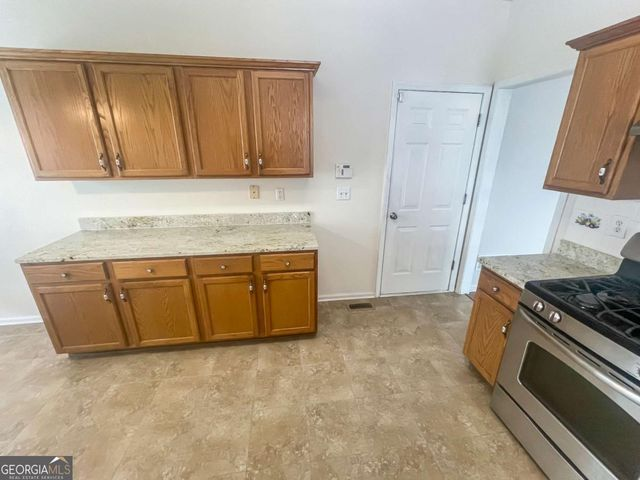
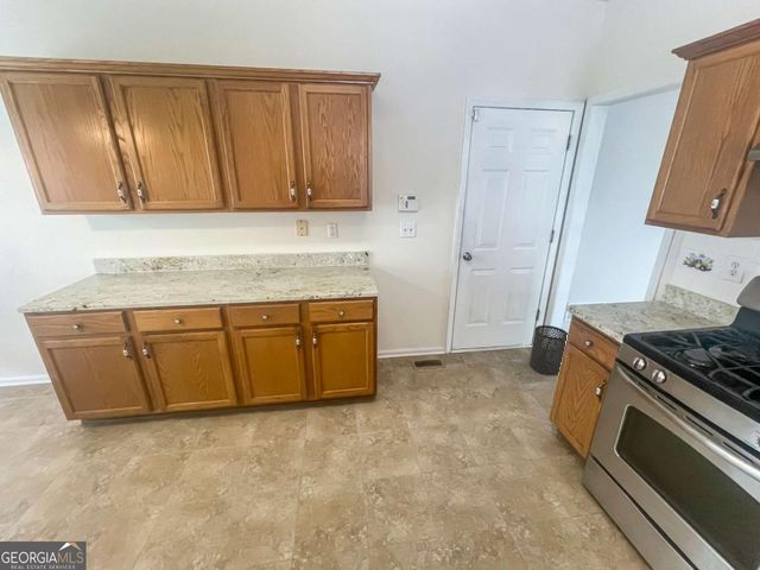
+ trash can [528,324,569,376]
